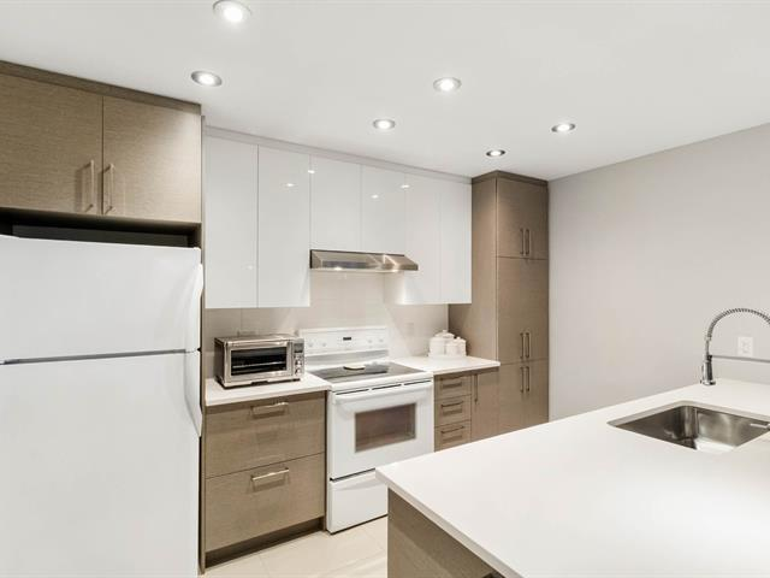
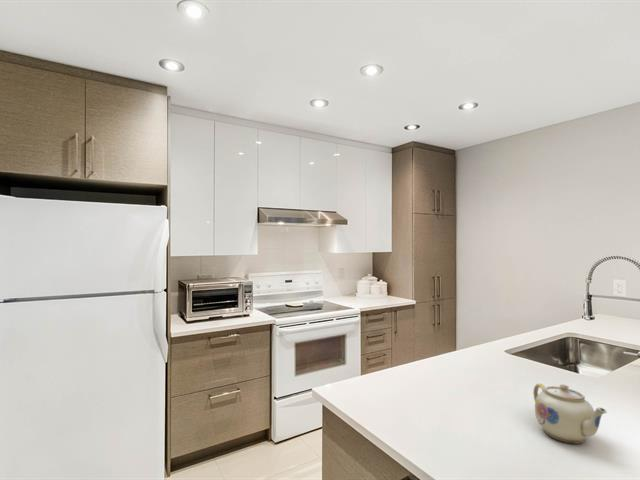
+ teapot [532,382,608,445]
